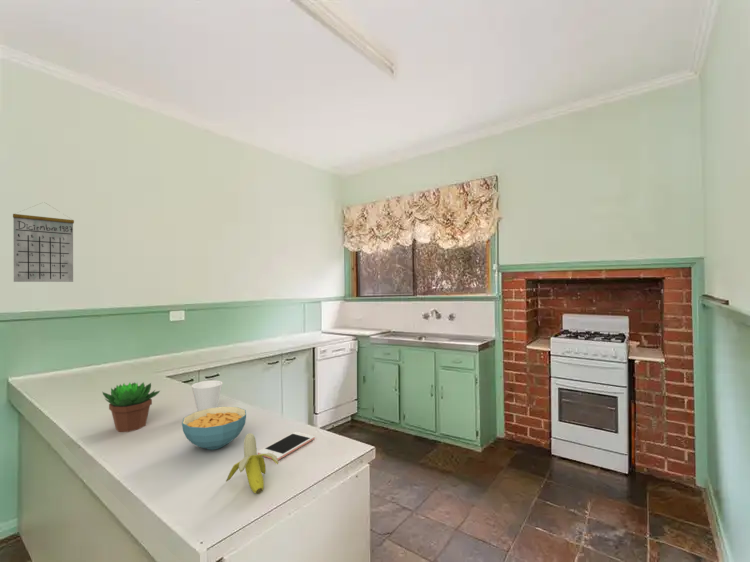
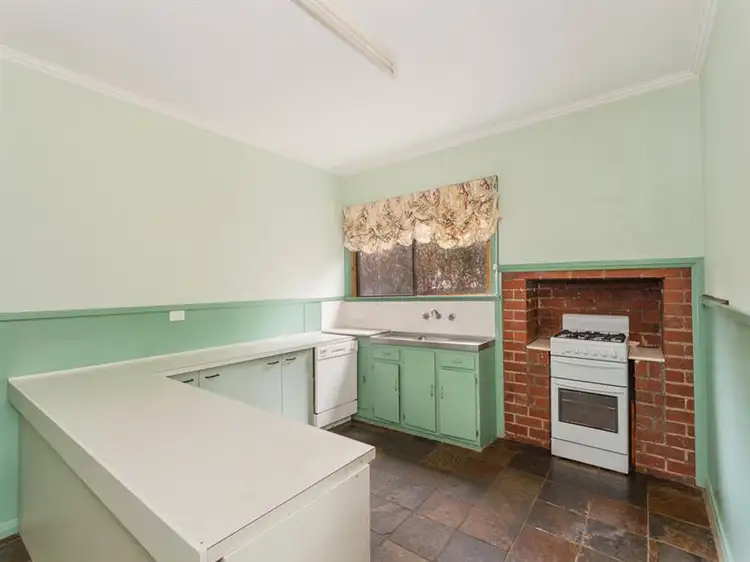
- calendar [12,202,75,283]
- cup [191,379,224,411]
- succulent plant [101,381,162,433]
- cereal bowl [181,406,247,451]
- cell phone [257,431,315,461]
- banana [225,432,279,494]
